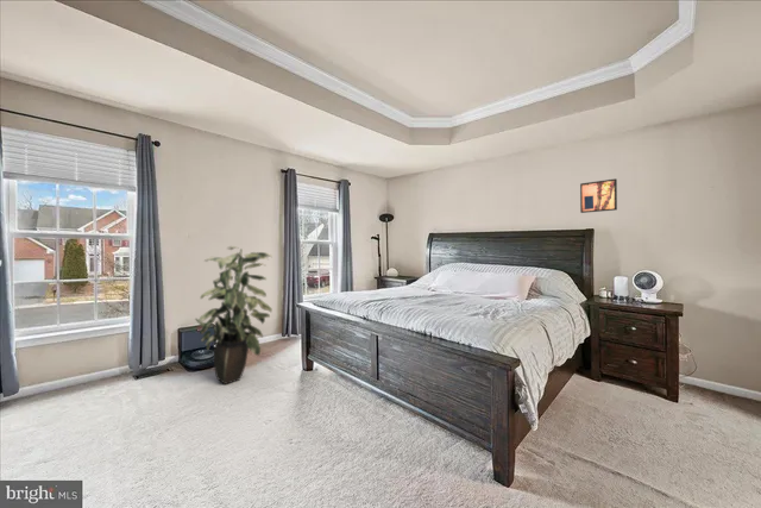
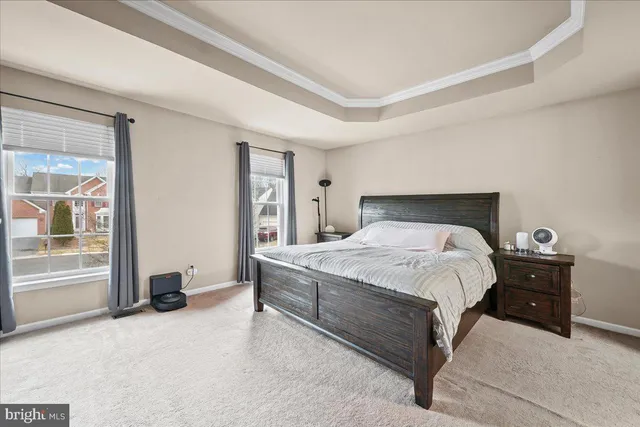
- wall art [579,177,618,214]
- indoor plant [194,245,273,385]
